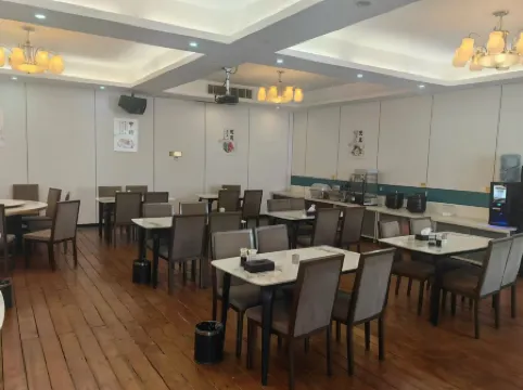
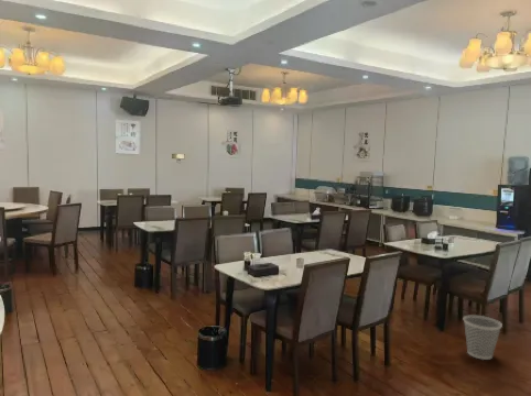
+ wastebasket [463,315,503,361]
